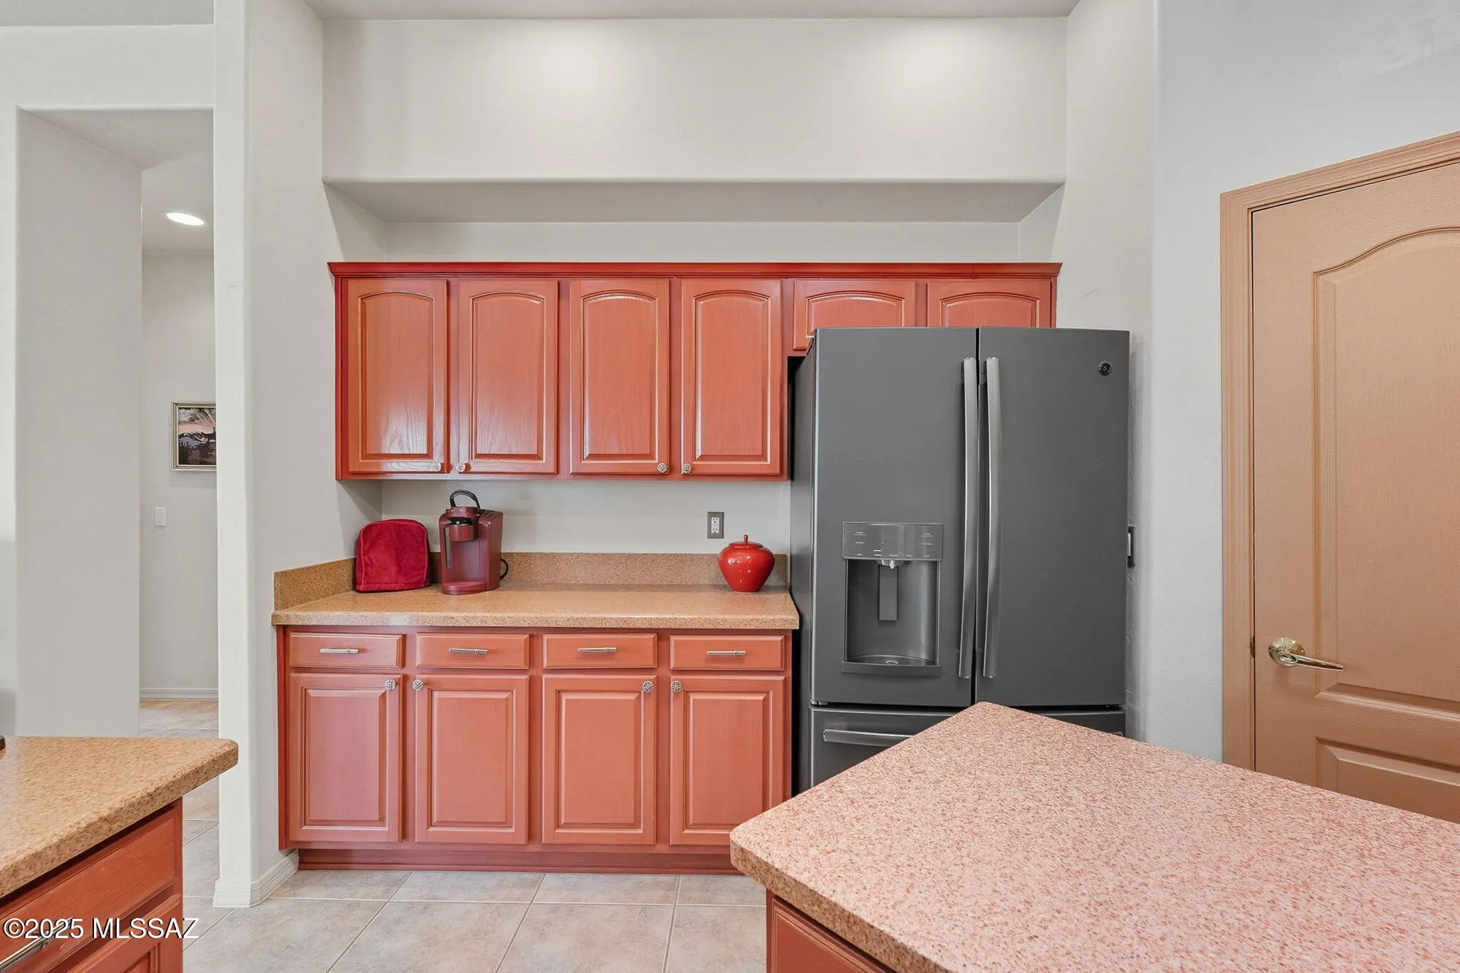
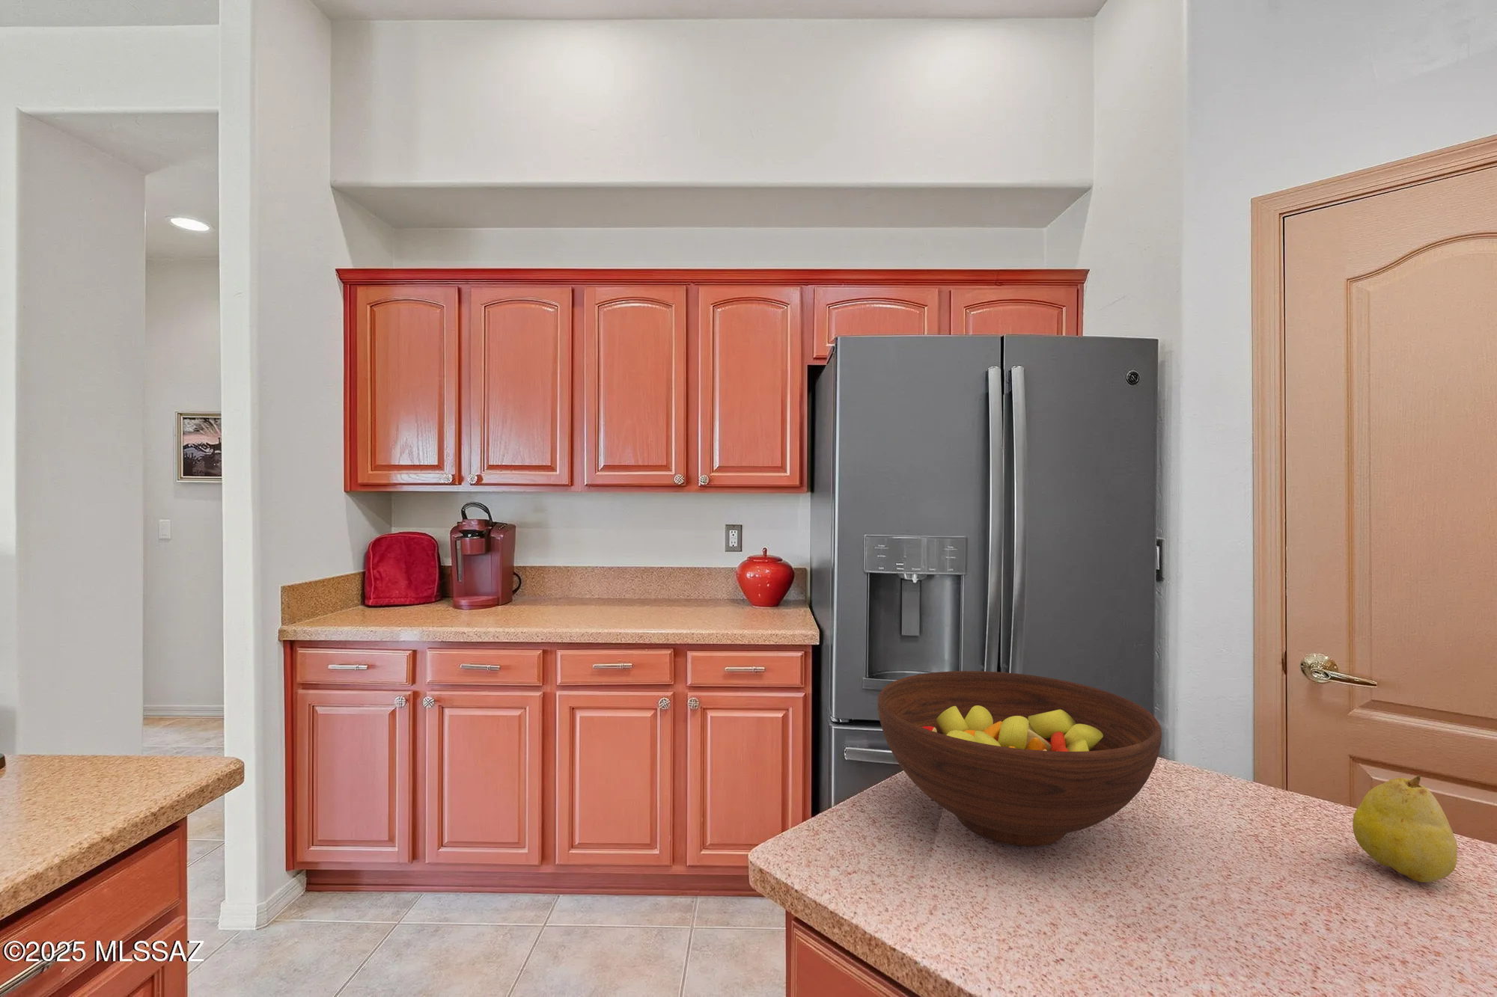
+ fruit bowl [877,670,1162,847]
+ fruit [1352,774,1458,884]
